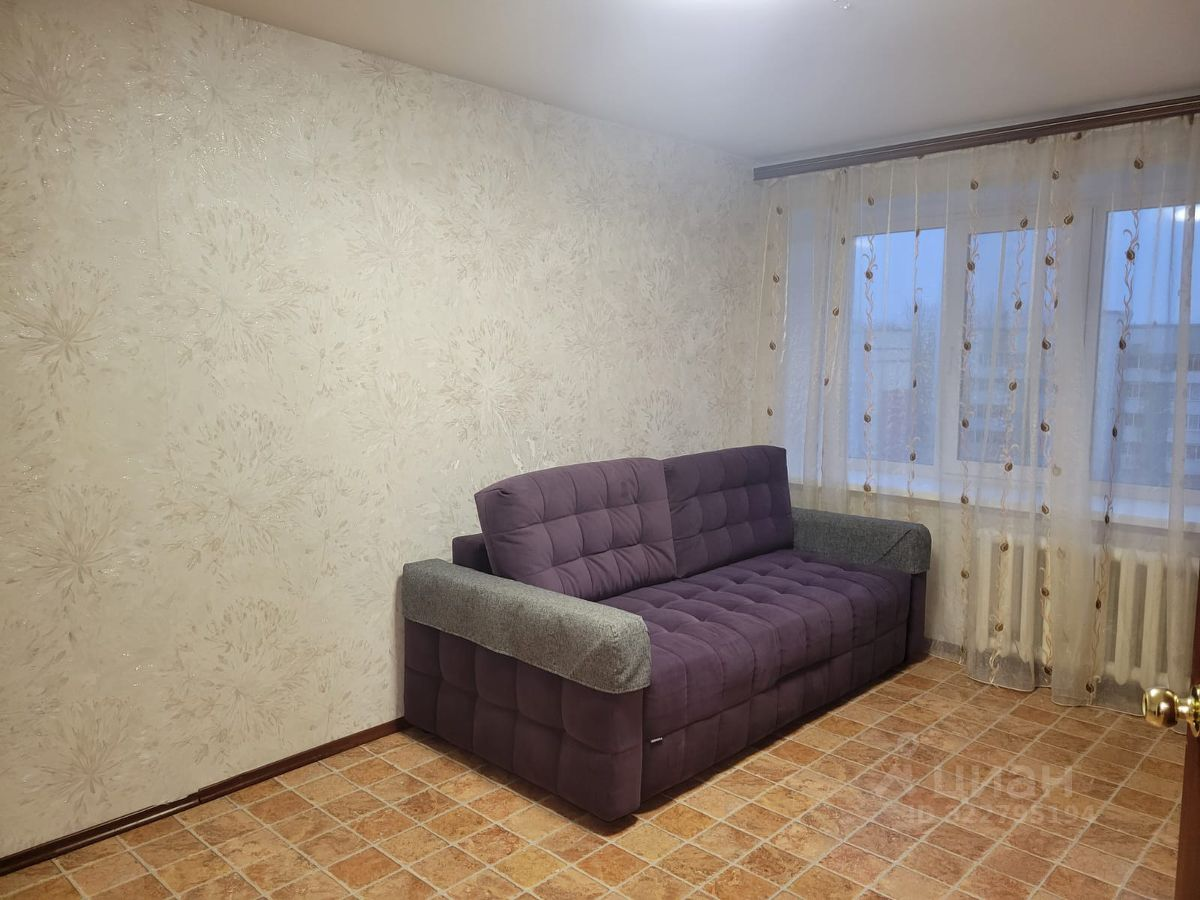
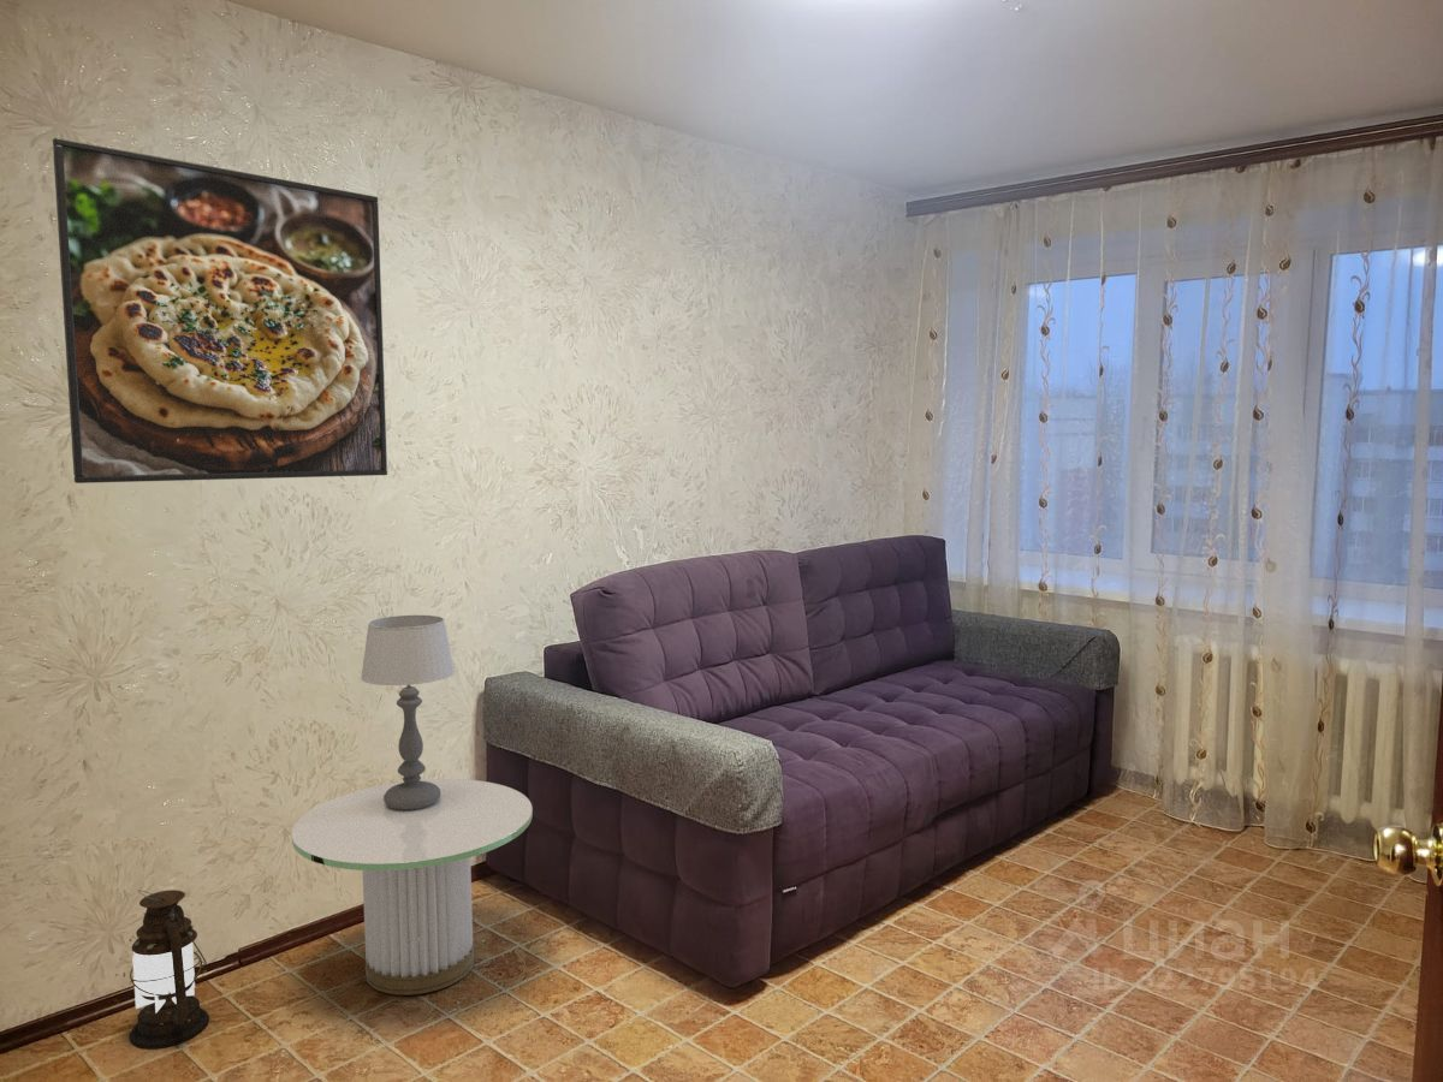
+ lantern [91,888,228,1051]
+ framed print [52,137,388,484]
+ table lamp [360,614,456,810]
+ side table [290,778,534,997]
